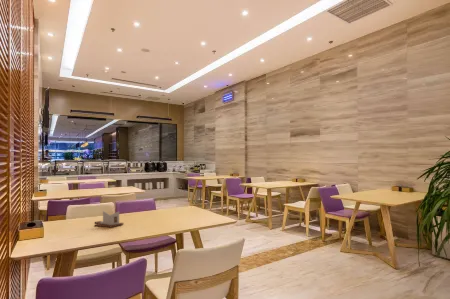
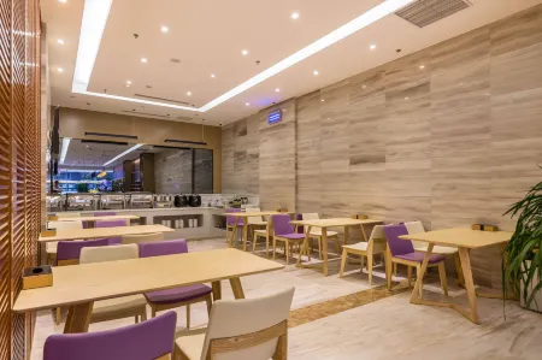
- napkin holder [93,210,125,229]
